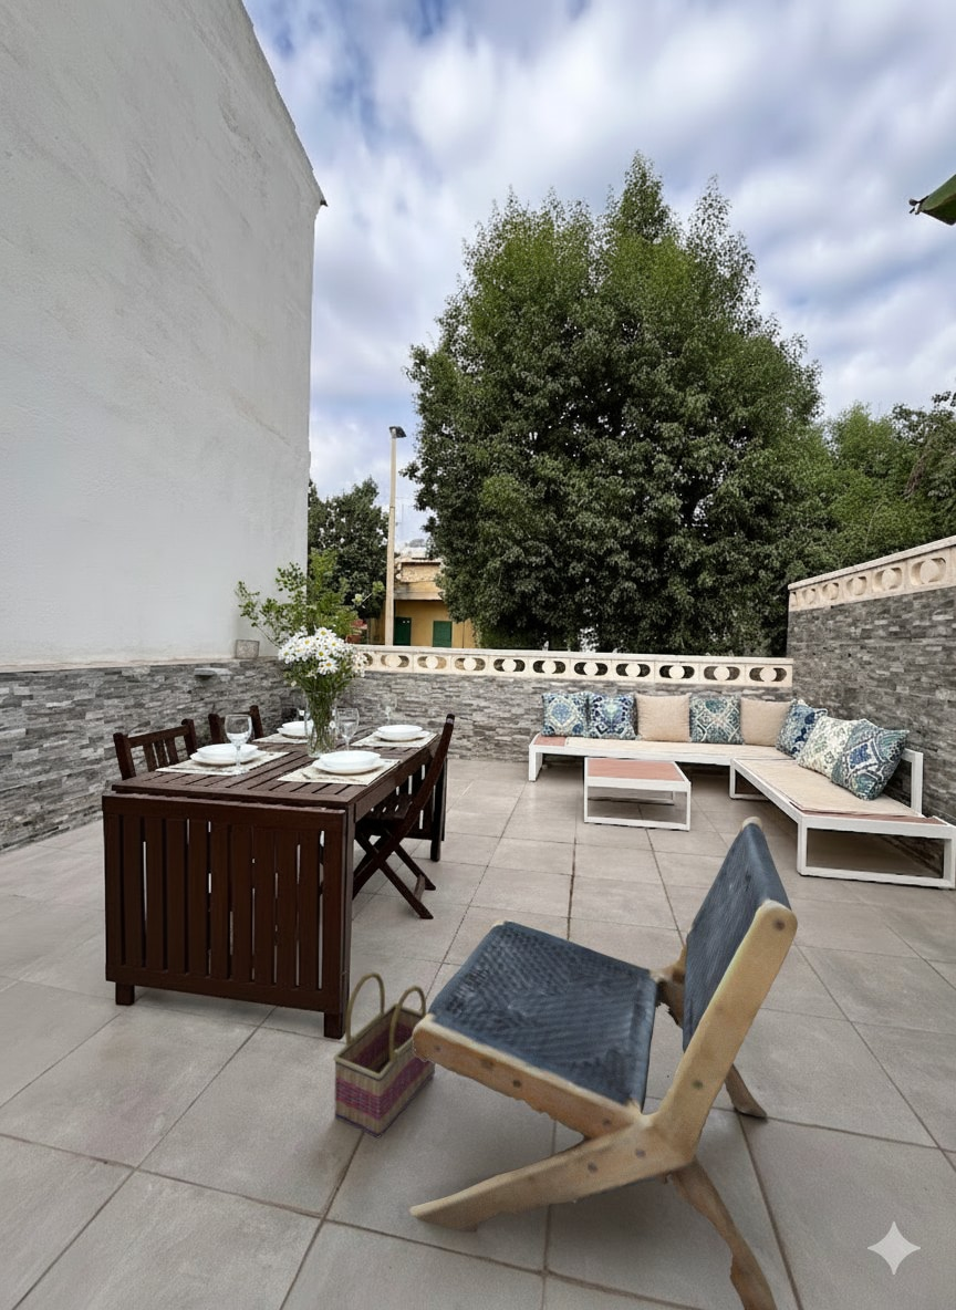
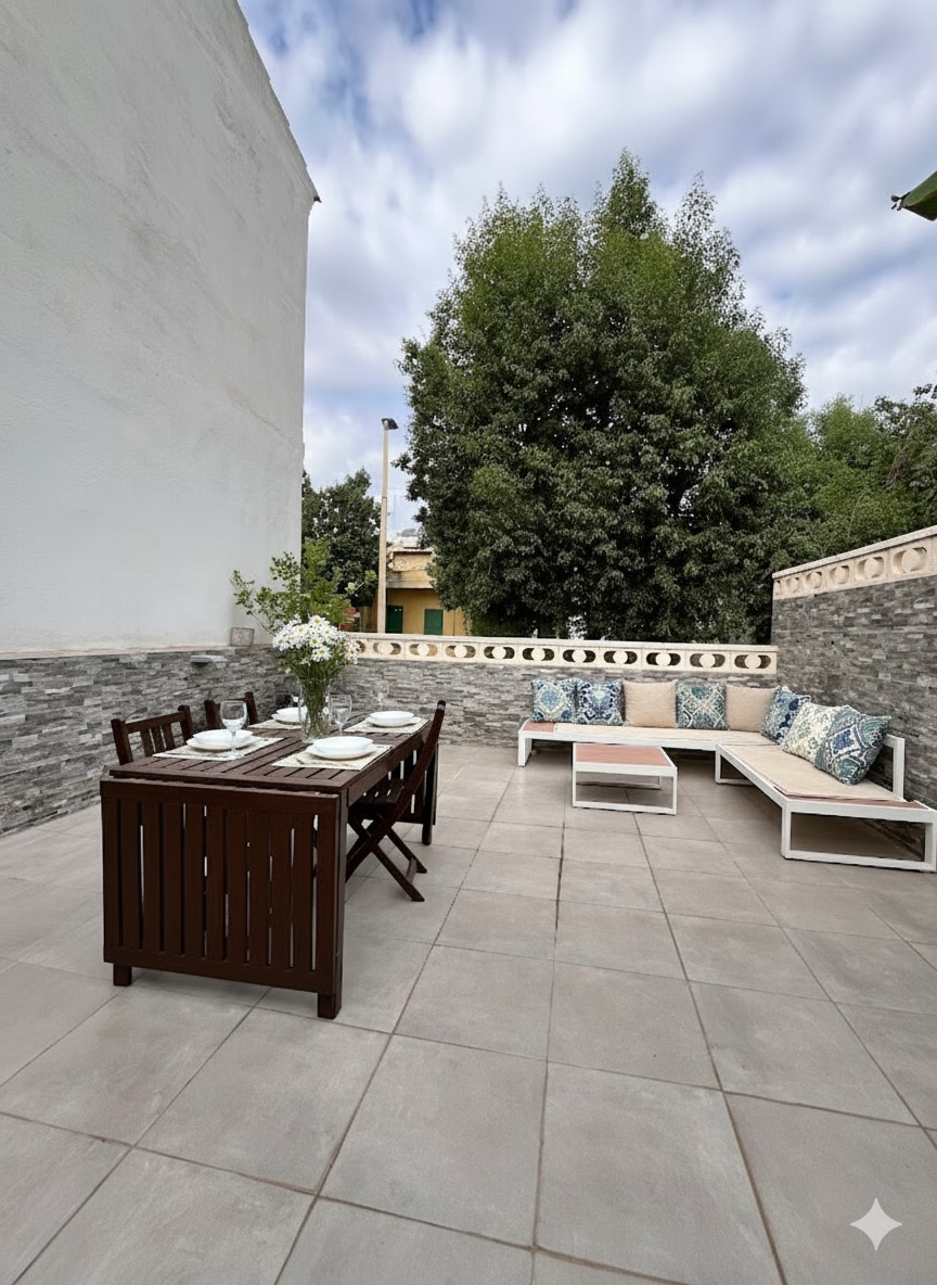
- lounge chair [408,815,799,1310]
- basket [332,970,436,1139]
